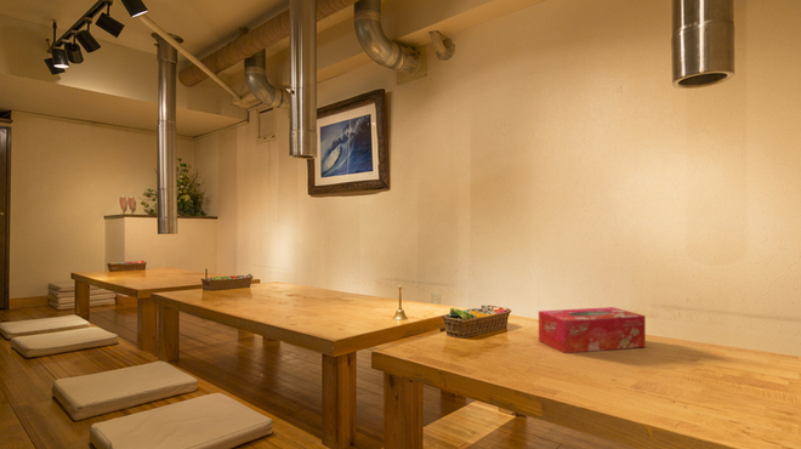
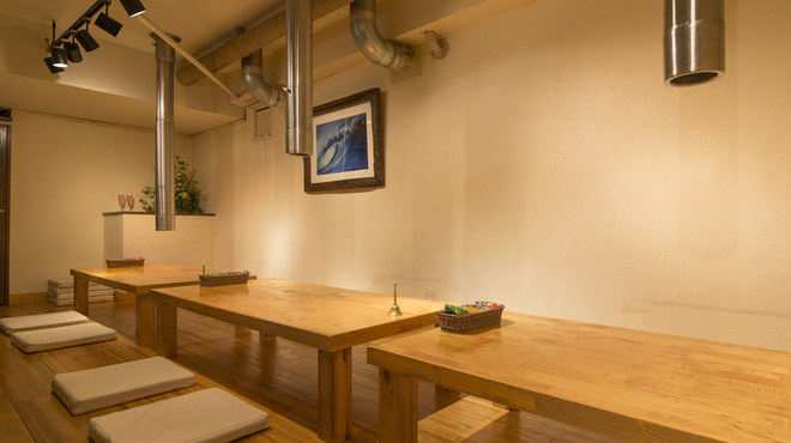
- tissue box [538,306,647,354]
